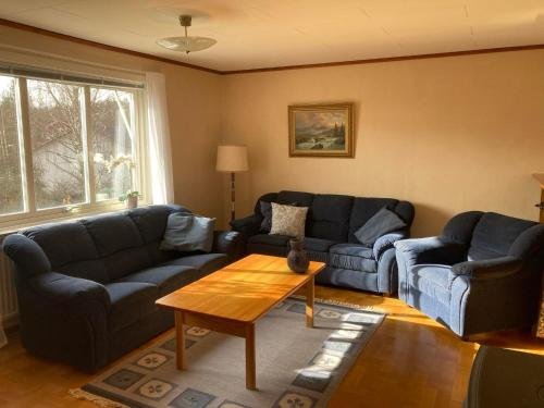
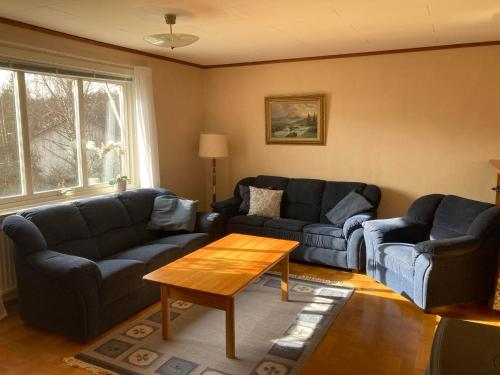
- vase [286,237,311,273]
